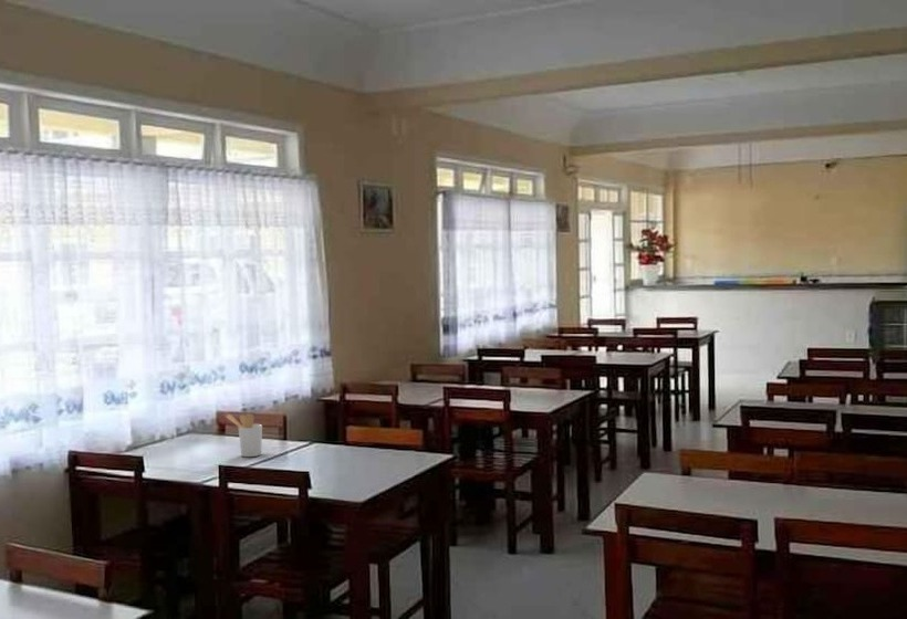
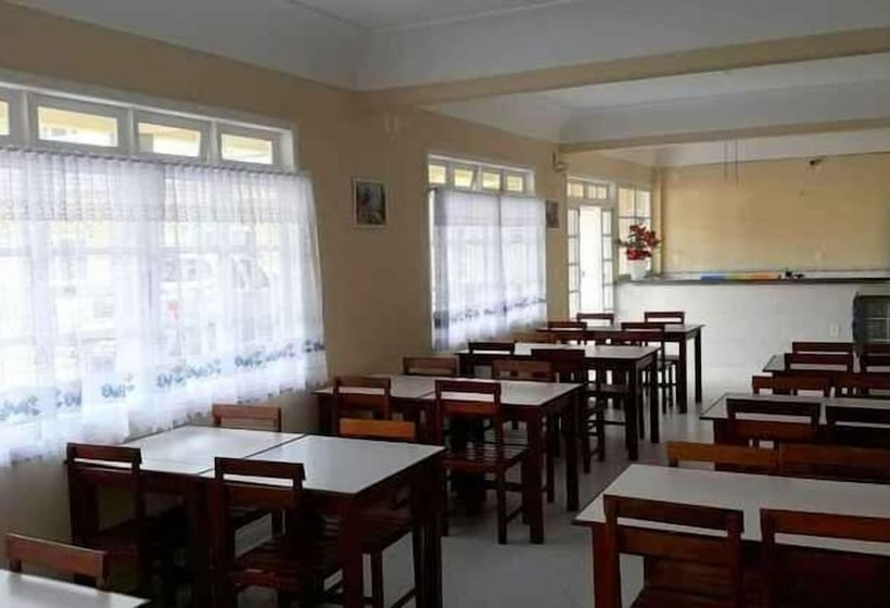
- utensil holder [226,412,263,458]
